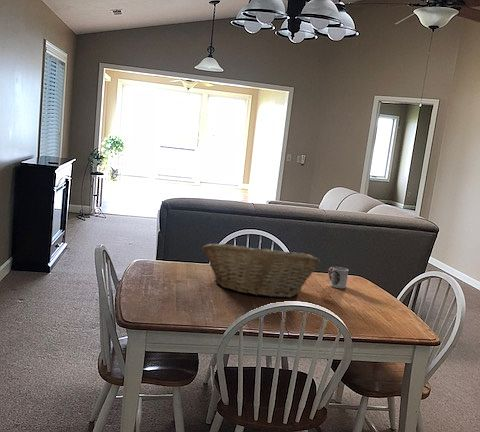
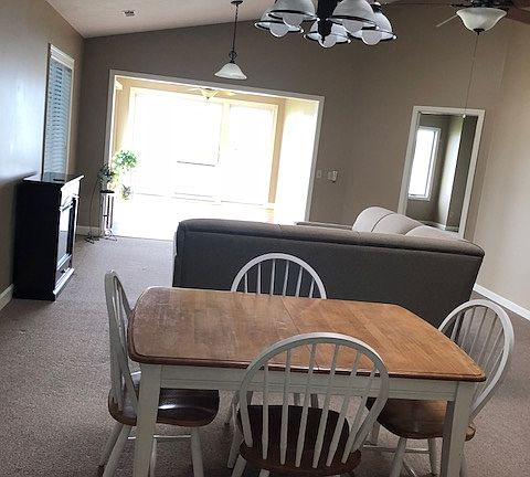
- fruit basket [201,242,321,299]
- cup [327,266,349,289]
